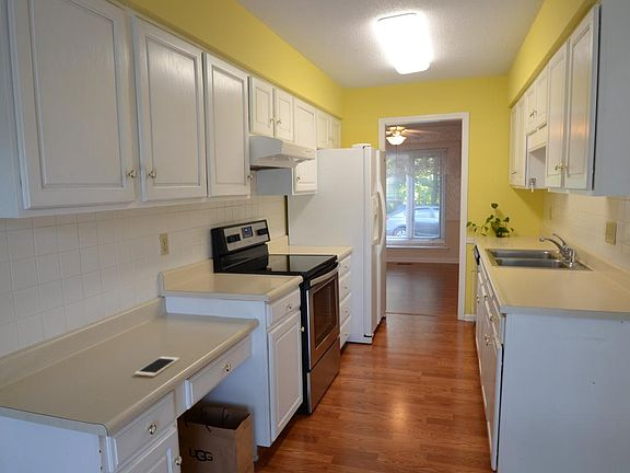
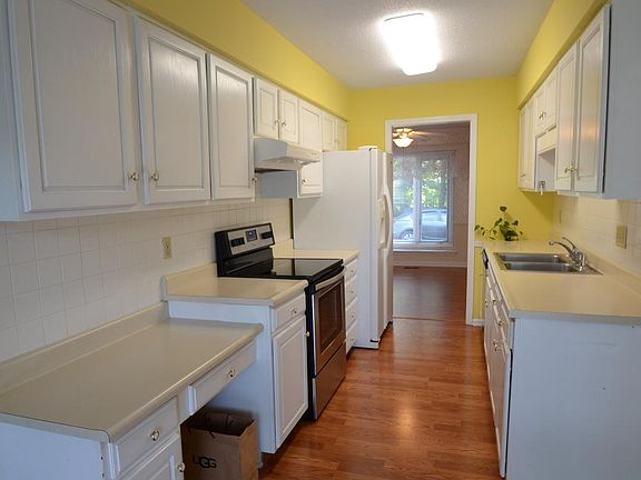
- cell phone [133,356,180,378]
